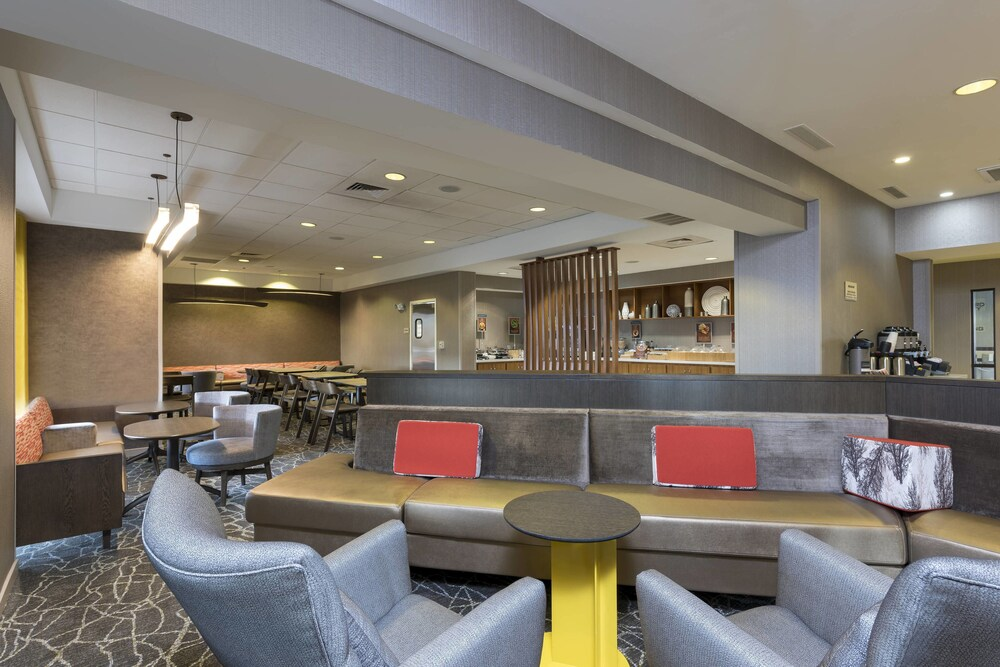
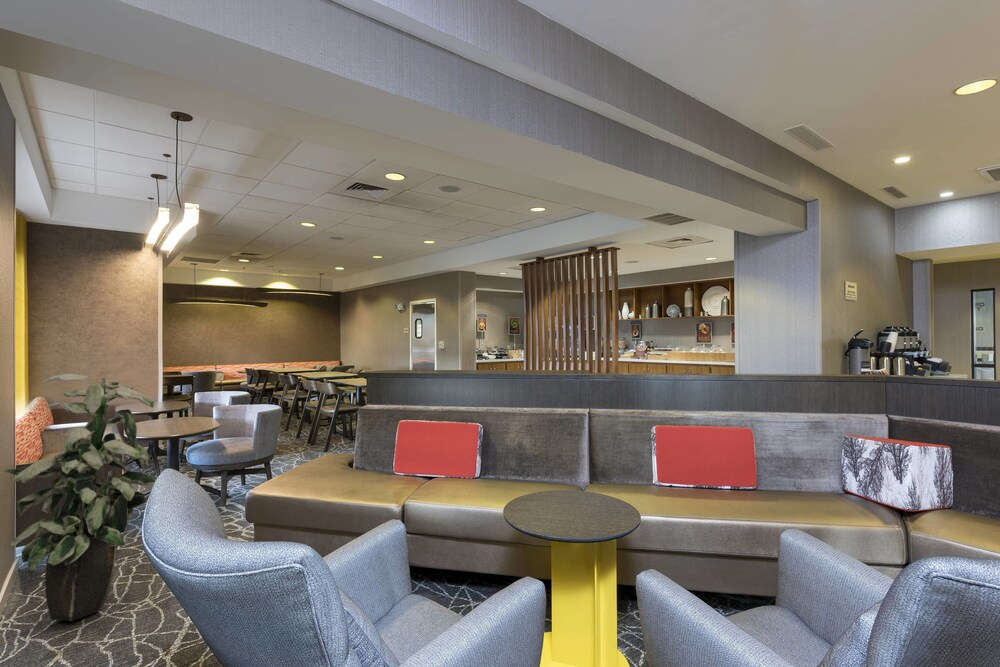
+ indoor plant [3,373,158,622]
